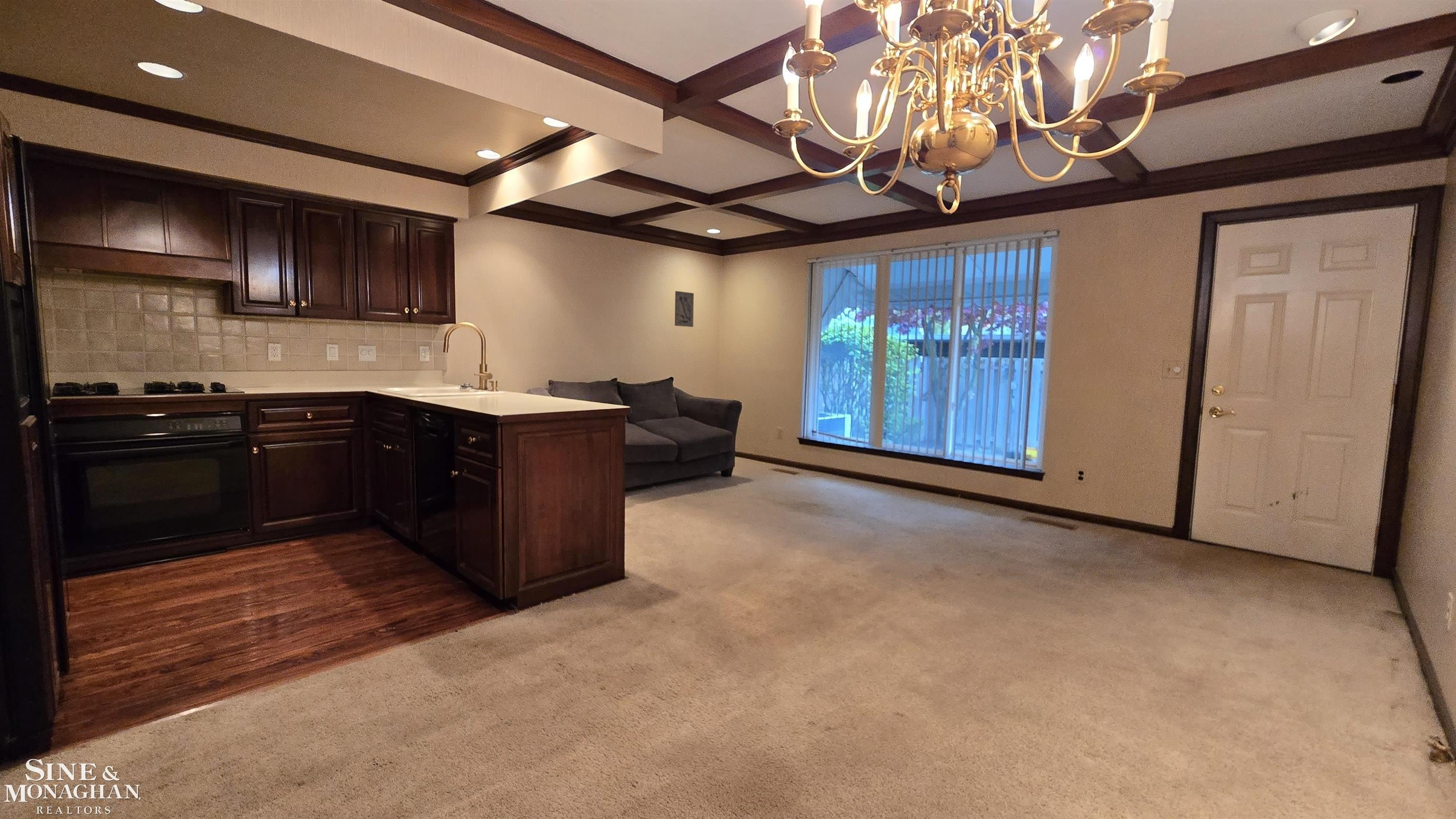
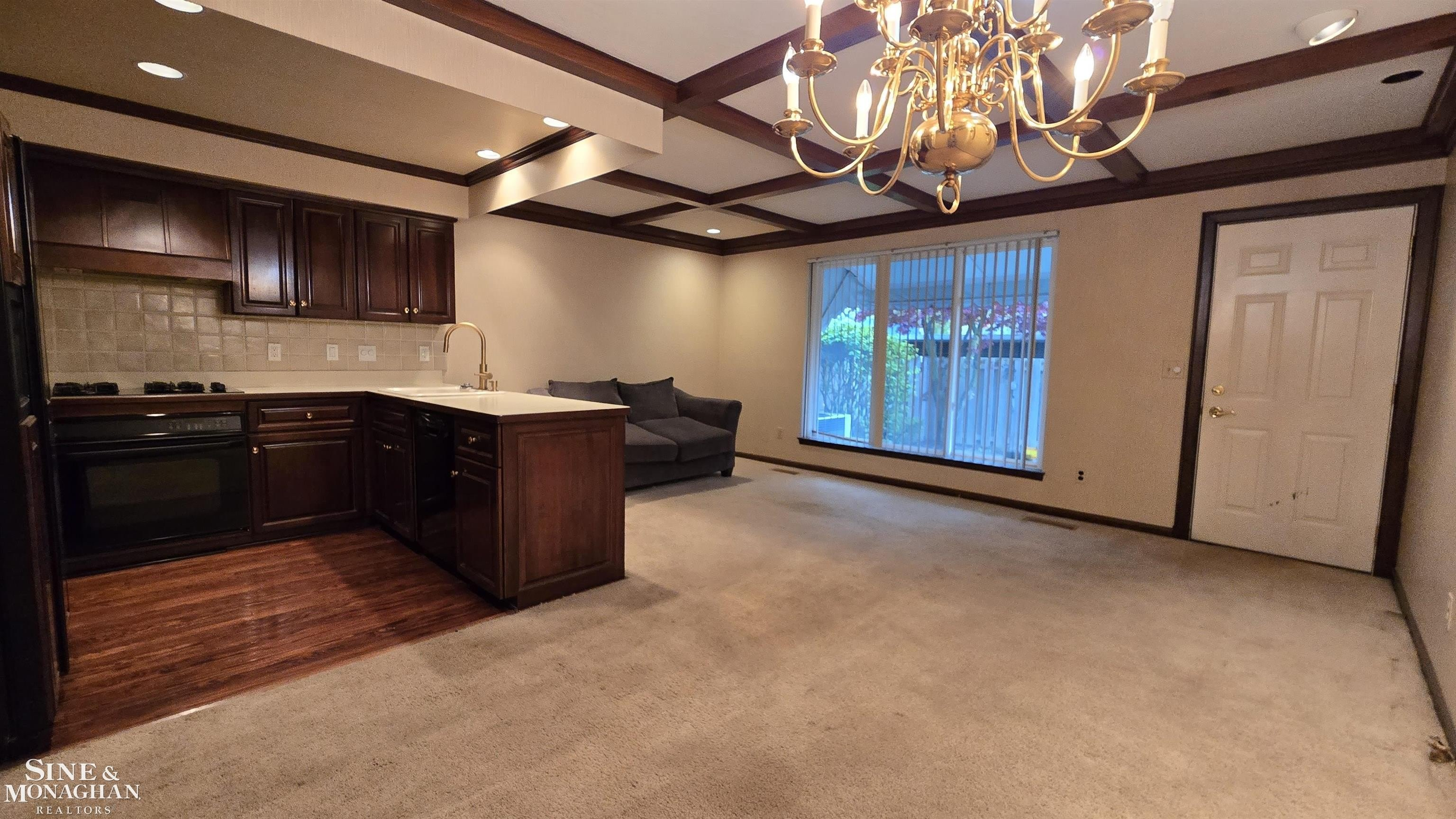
- wall art [674,290,694,327]
